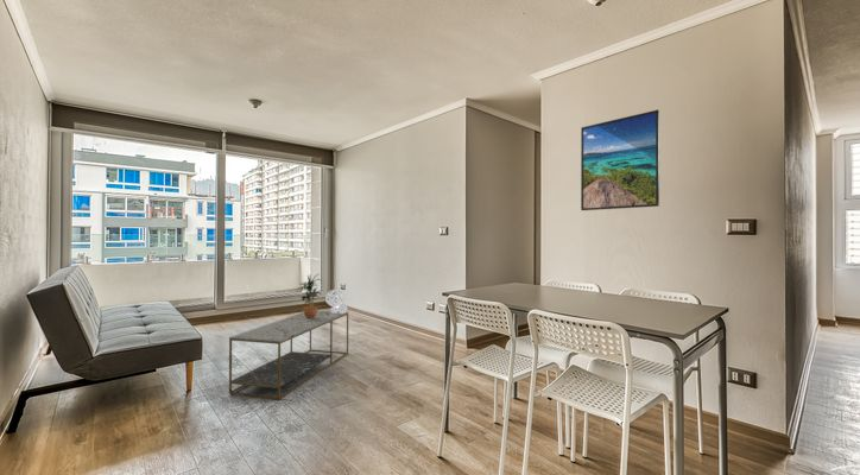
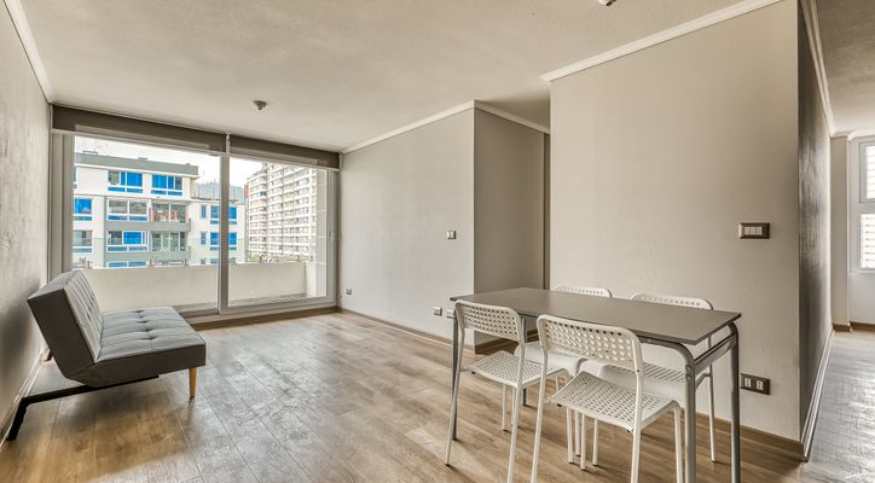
- potted plant [297,273,324,319]
- coffee table [228,309,349,400]
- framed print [580,108,660,211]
- decorative ball [324,289,349,314]
